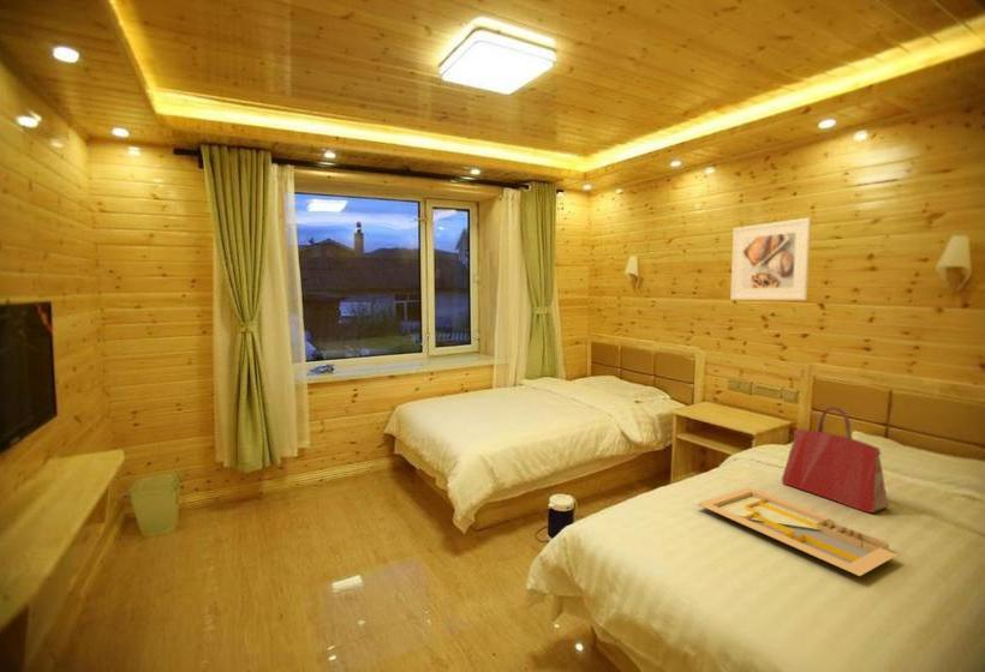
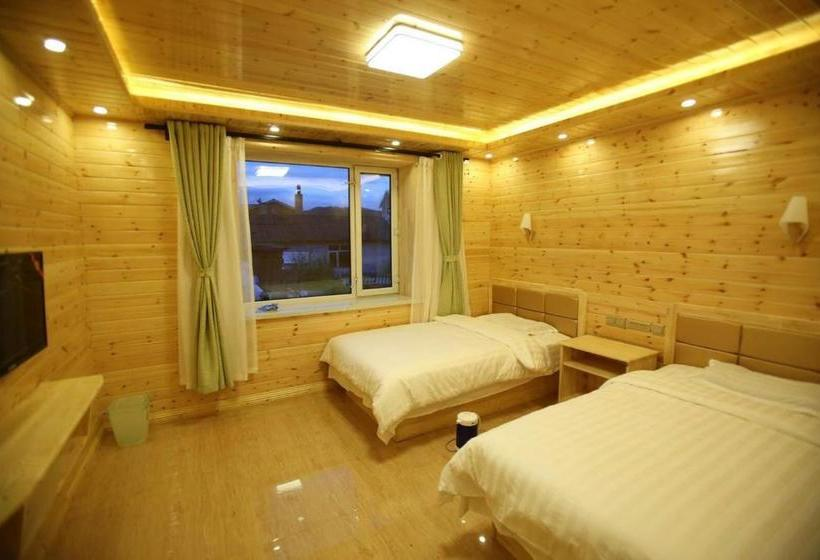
- serving tray [696,486,899,577]
- handbag [781,406,890,514]
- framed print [729,217,812,301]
